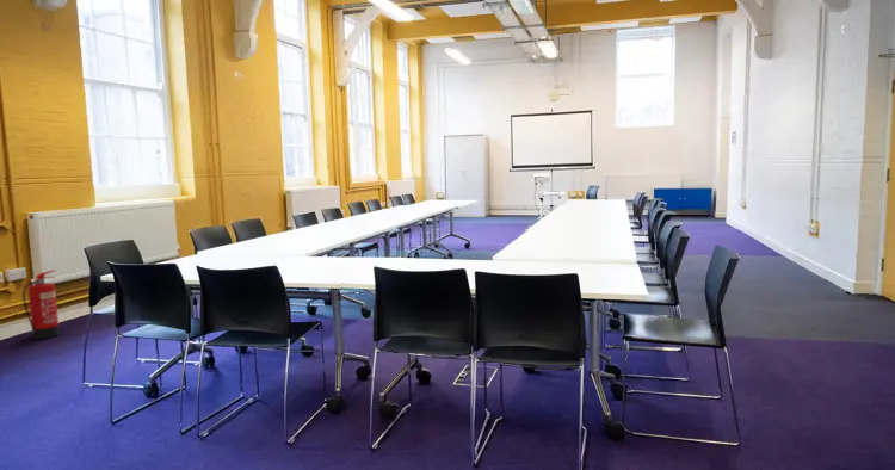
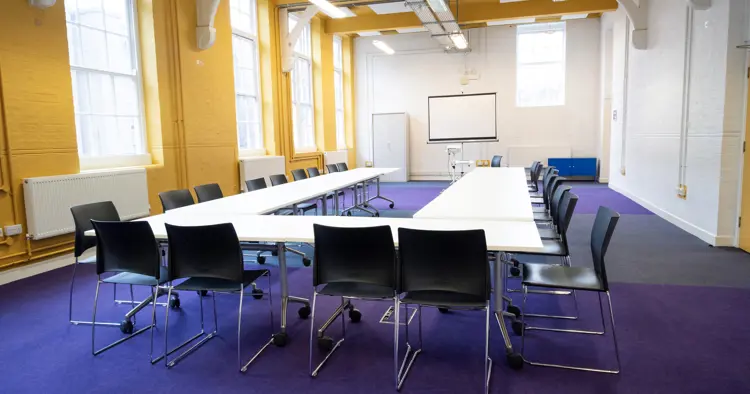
- fire extinguisher [21,268,61,340]
